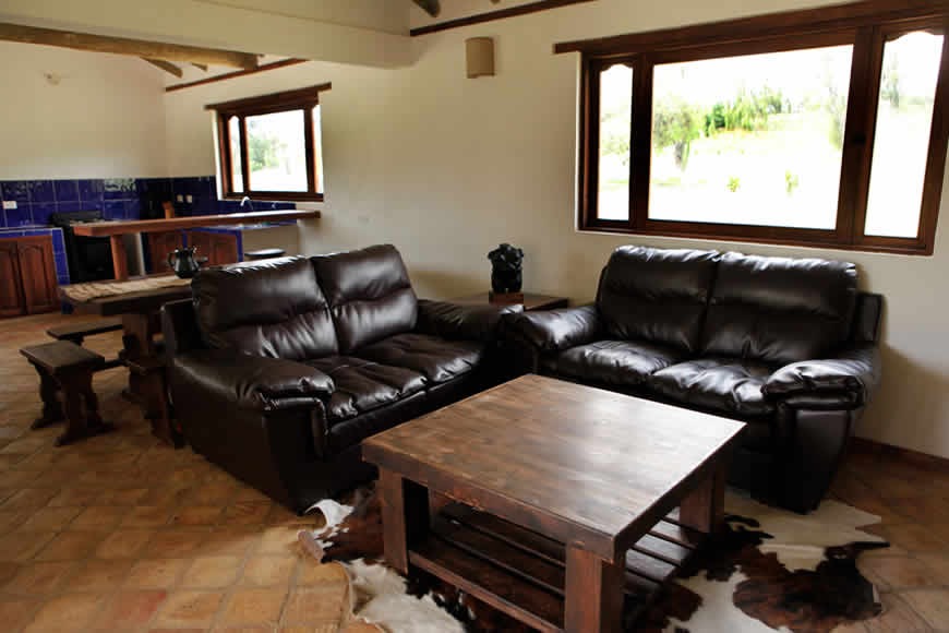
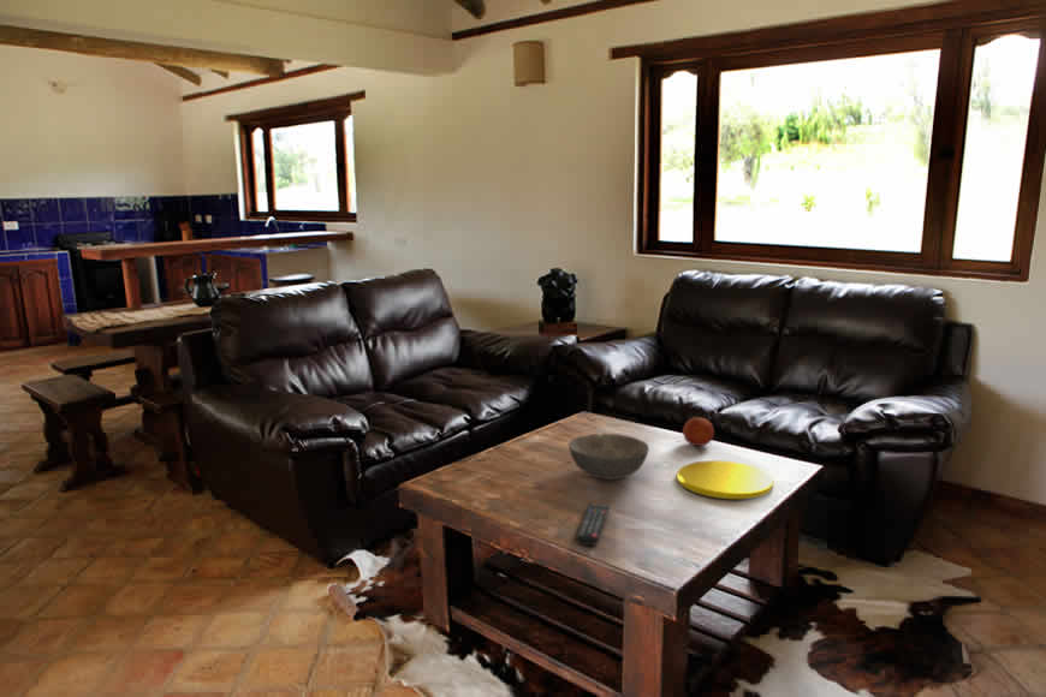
+ plate [676,459,774,500]
+ remote control [575,502,611,547]
+ fruit [682,416,715,447]
+ bowl [567,433,650,481]
